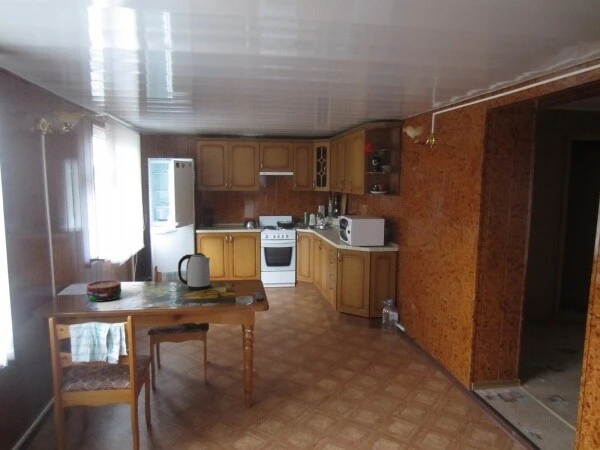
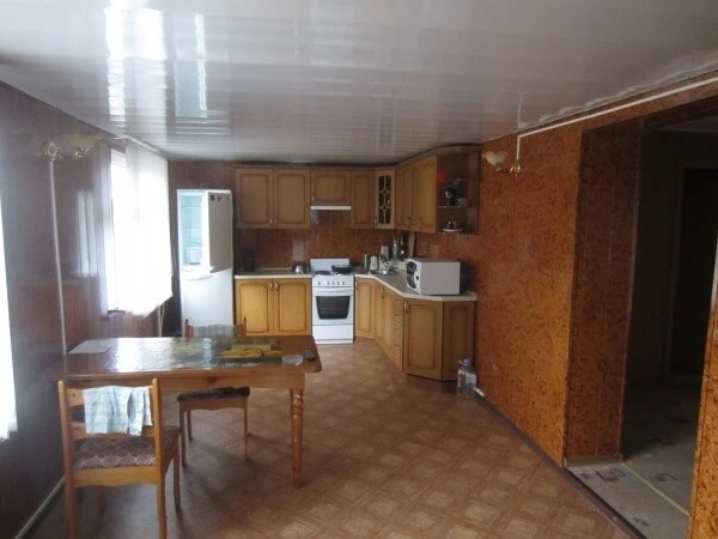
- bowl [85,279,122,303]
- kettle [177,252,211,291]
